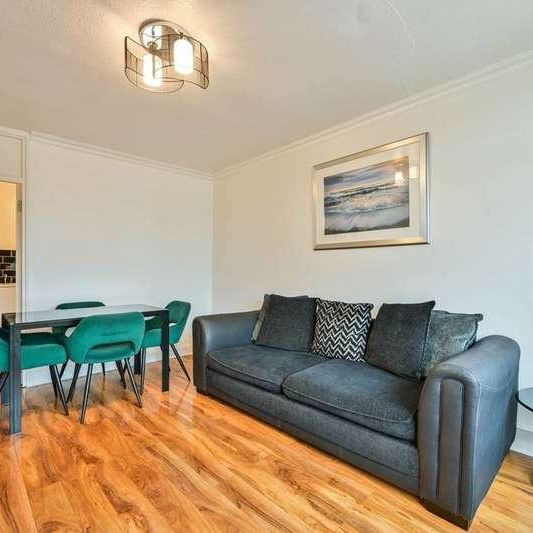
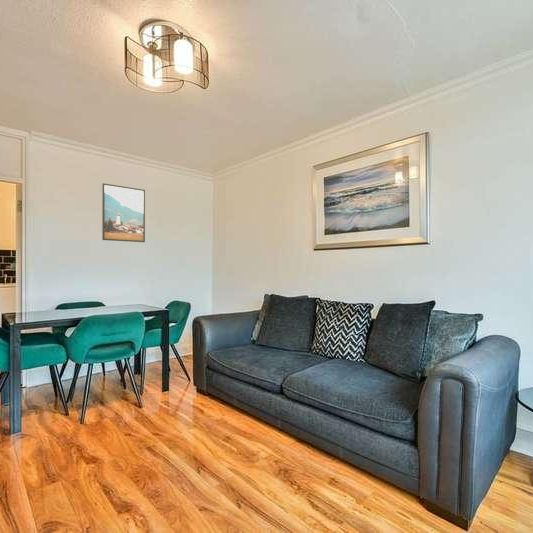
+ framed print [101,182,146,243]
